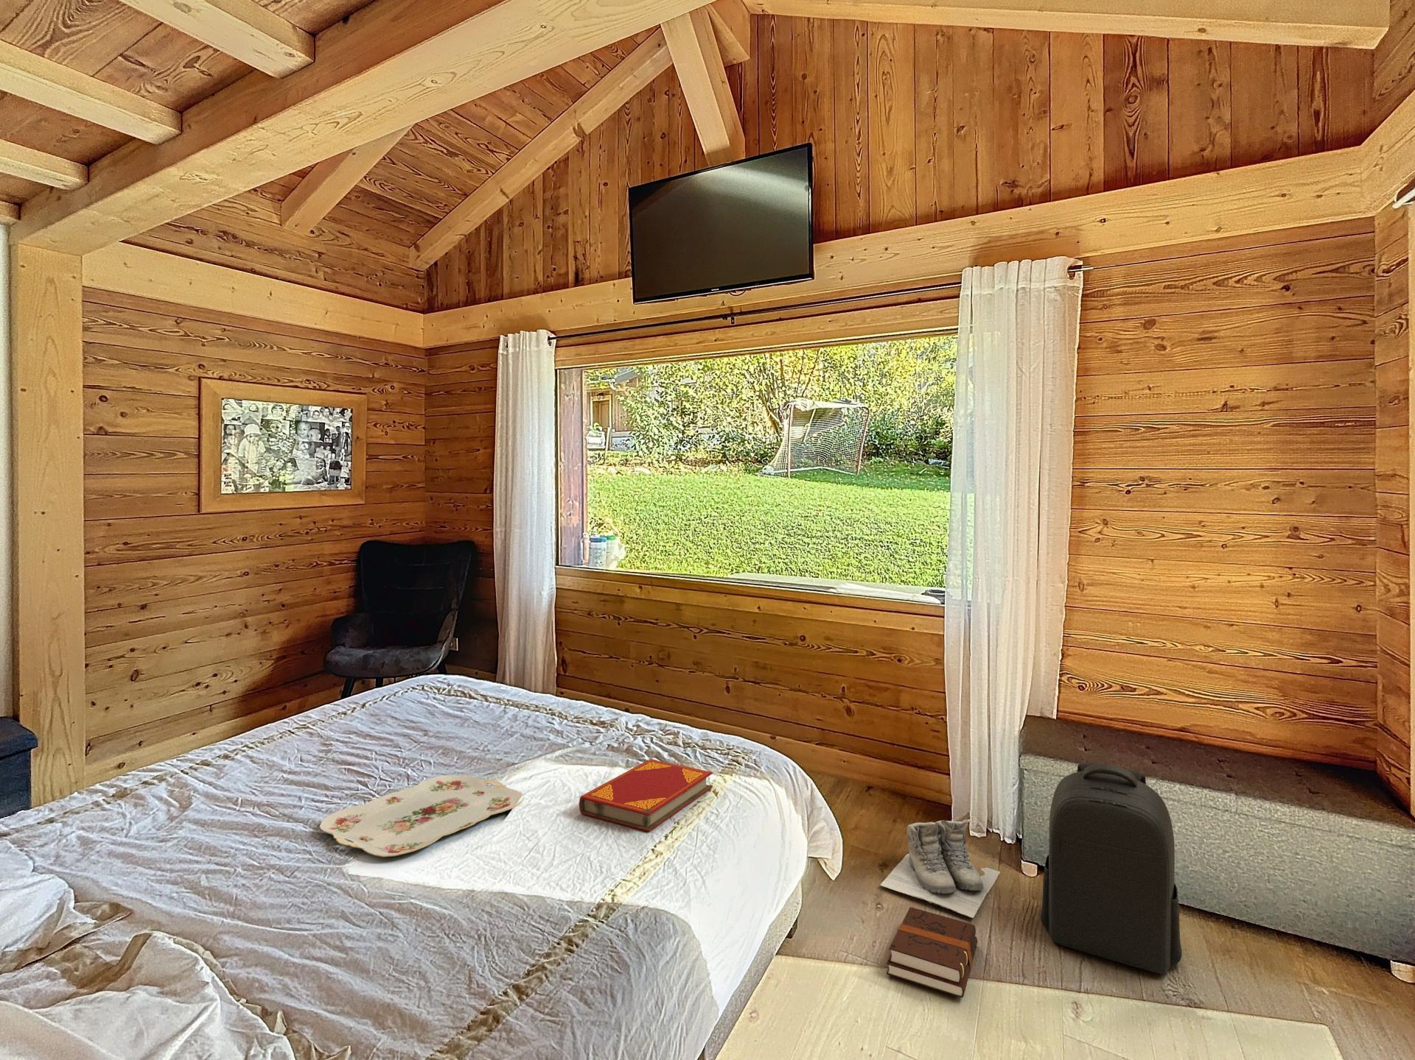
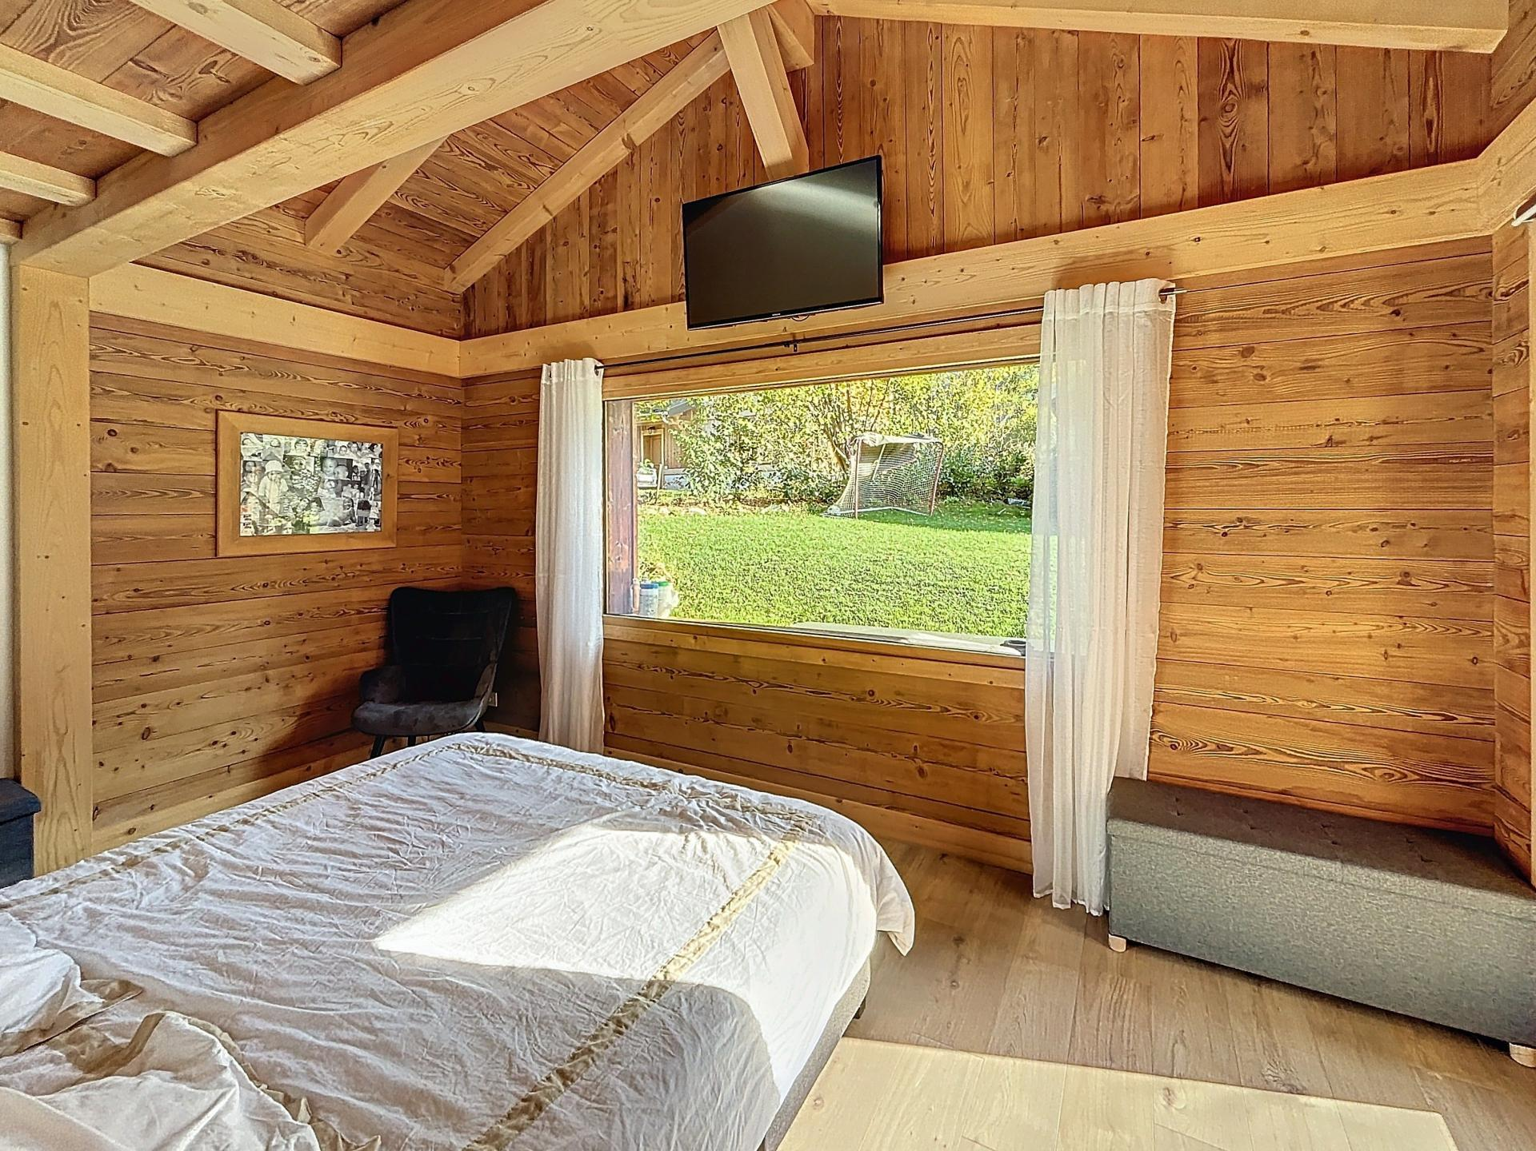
- backpack [1040,763,1183,974]
- serving tray [319,774,525,857]
- boots [879,819,1001,919]
- hardback book [886,906,978,998]
- hardback book [578,759,713,833]
